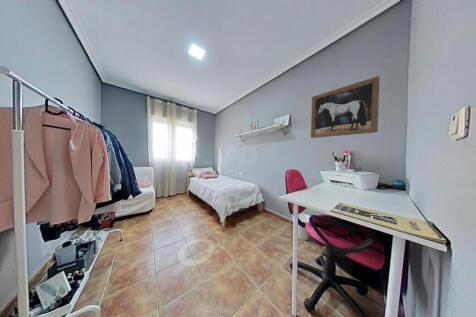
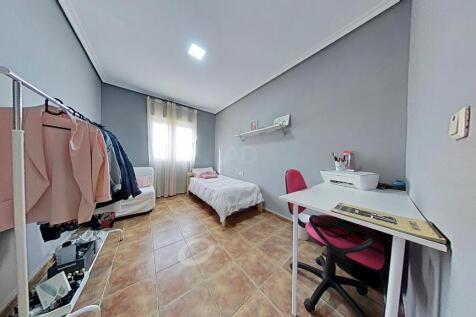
- wall art [310,75,381,139]
